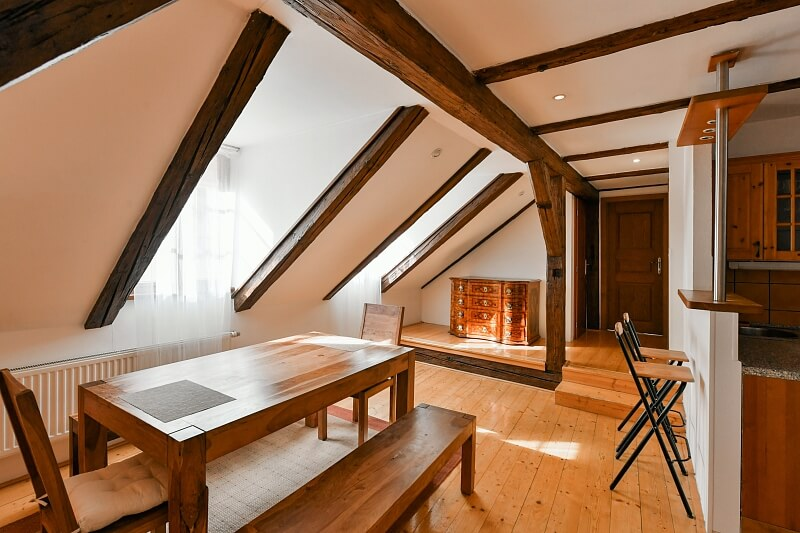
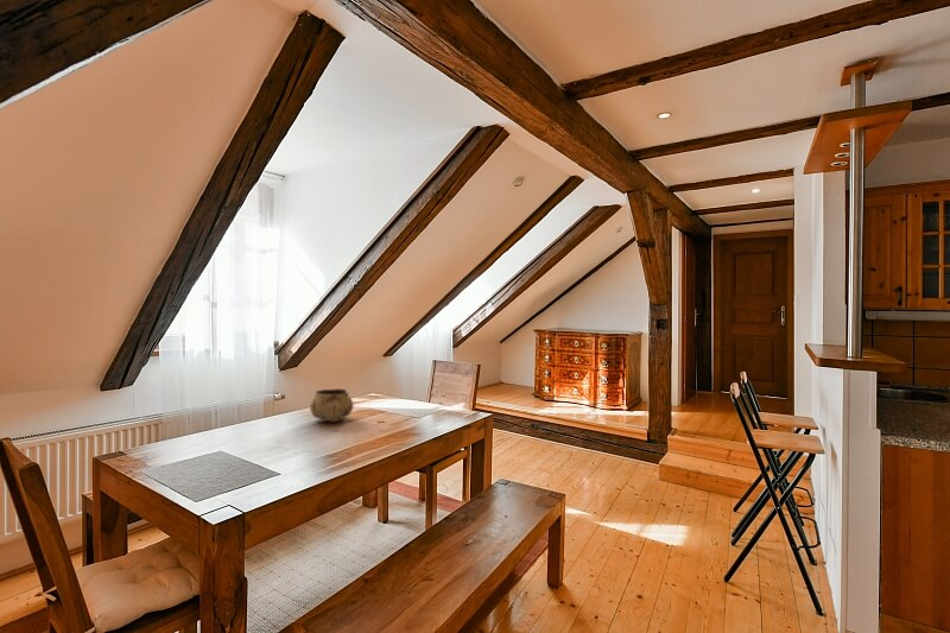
+ decorative bowl [309,387,355,423]
